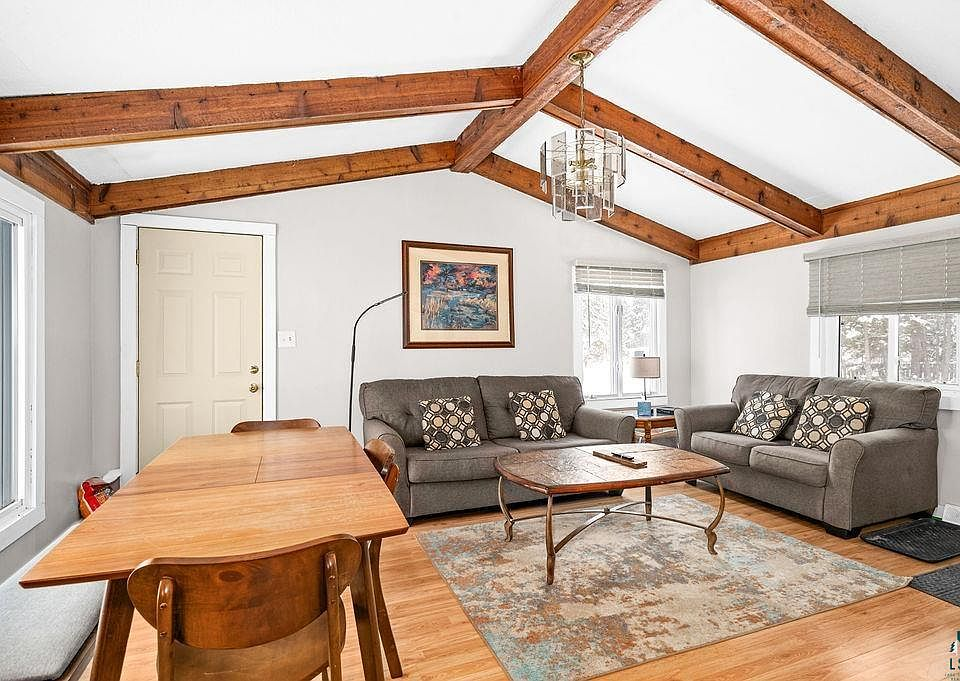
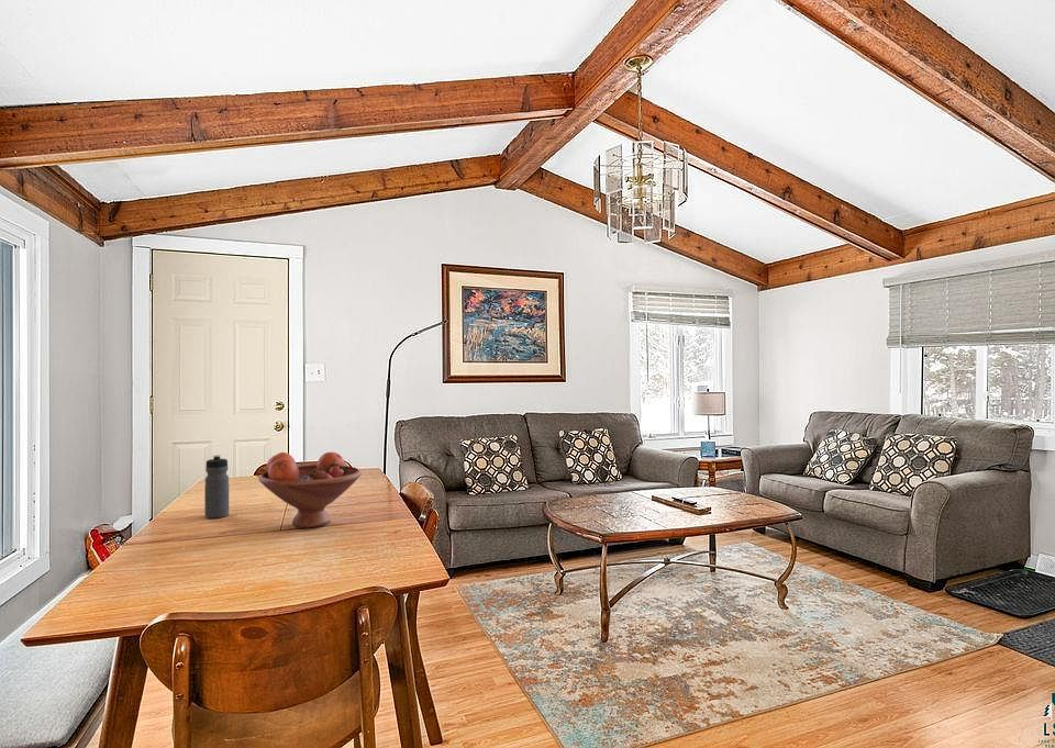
+ fruit bowl [257,451,363,529]
+ water bottle [203,454,230,520]
